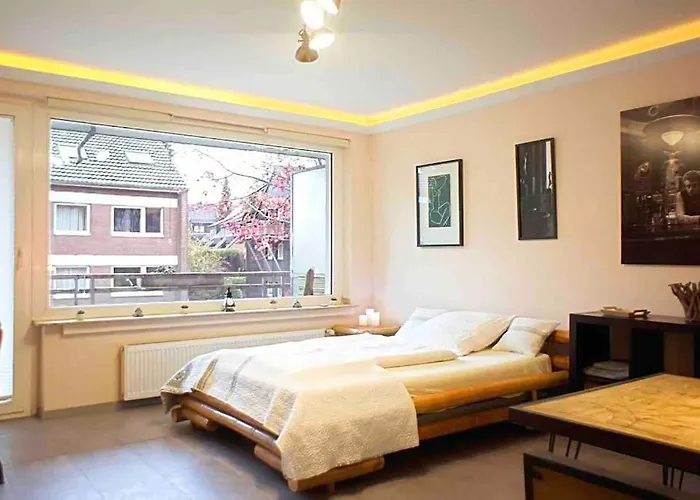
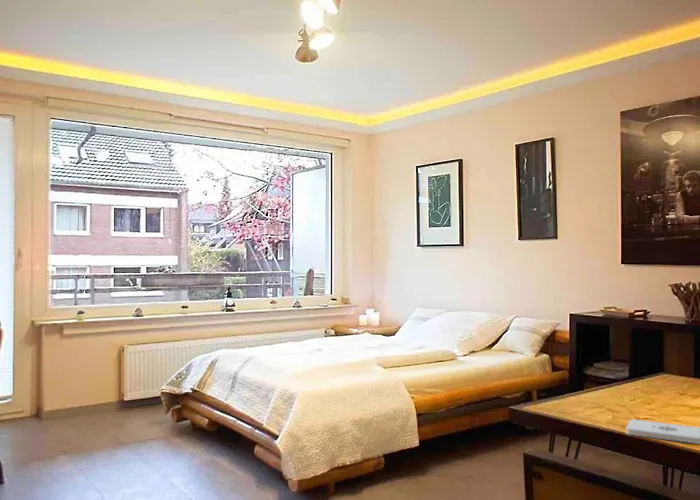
+ notepad [625,418,700,445]
